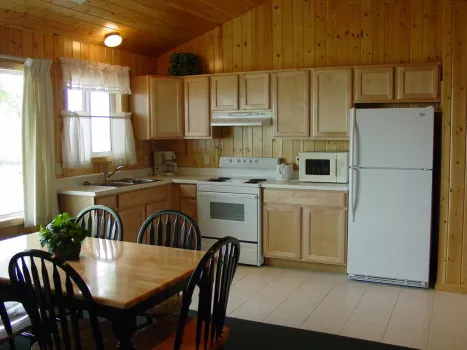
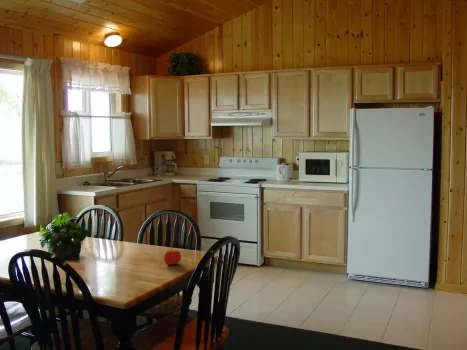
+ fruit [163,248,182,266]
